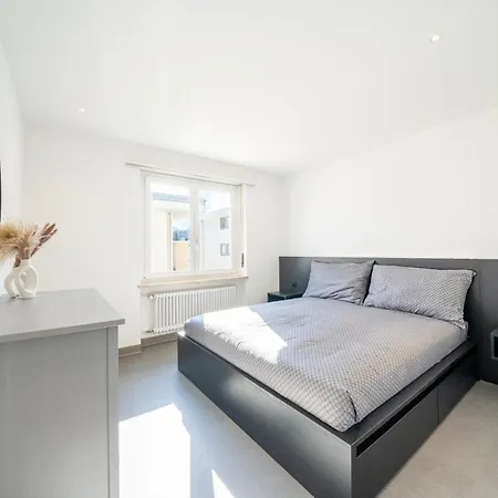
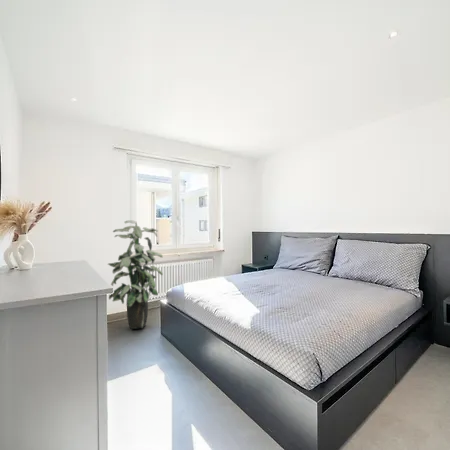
+ indoor plant [107,219,164,330]
